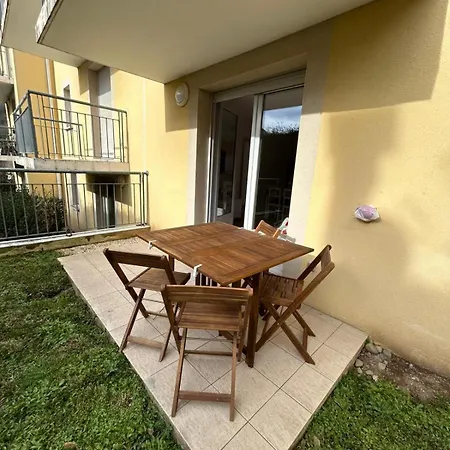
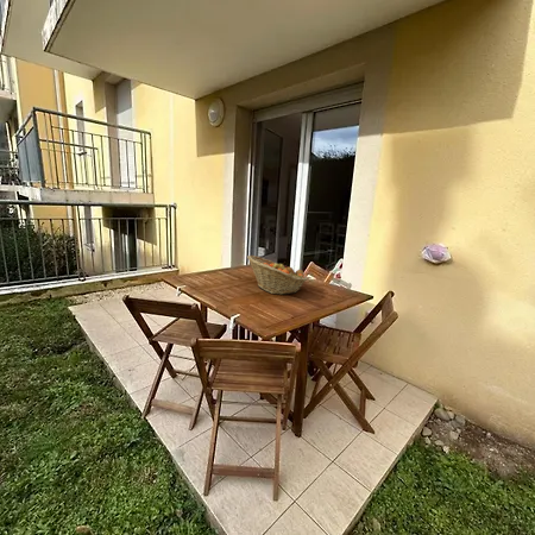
+ fruit basket [246,254,308,296]
